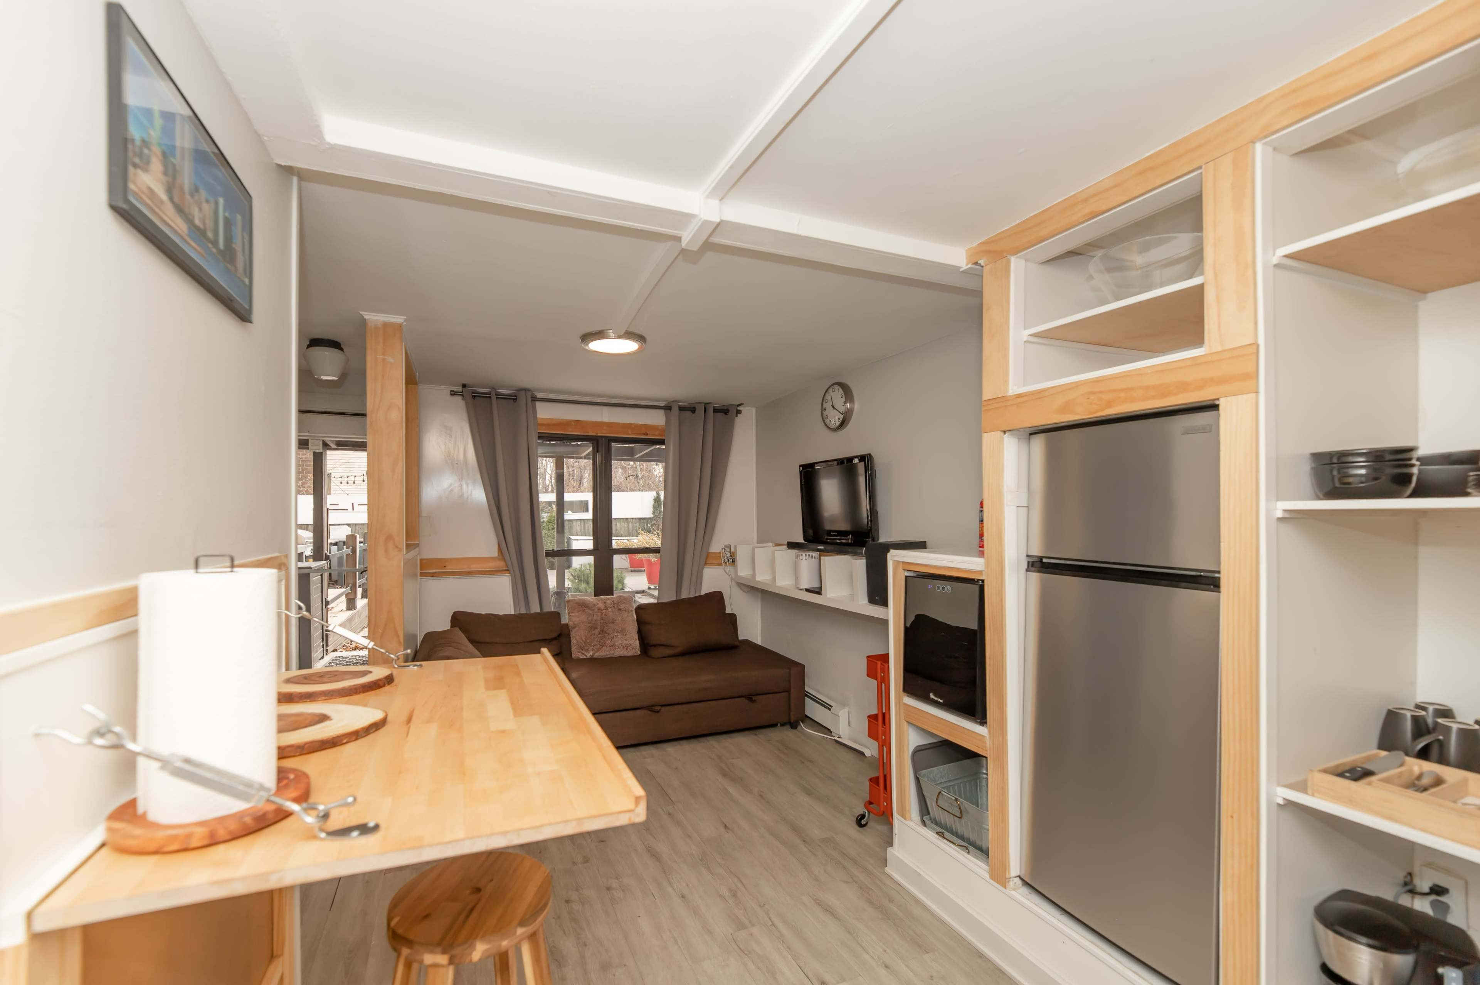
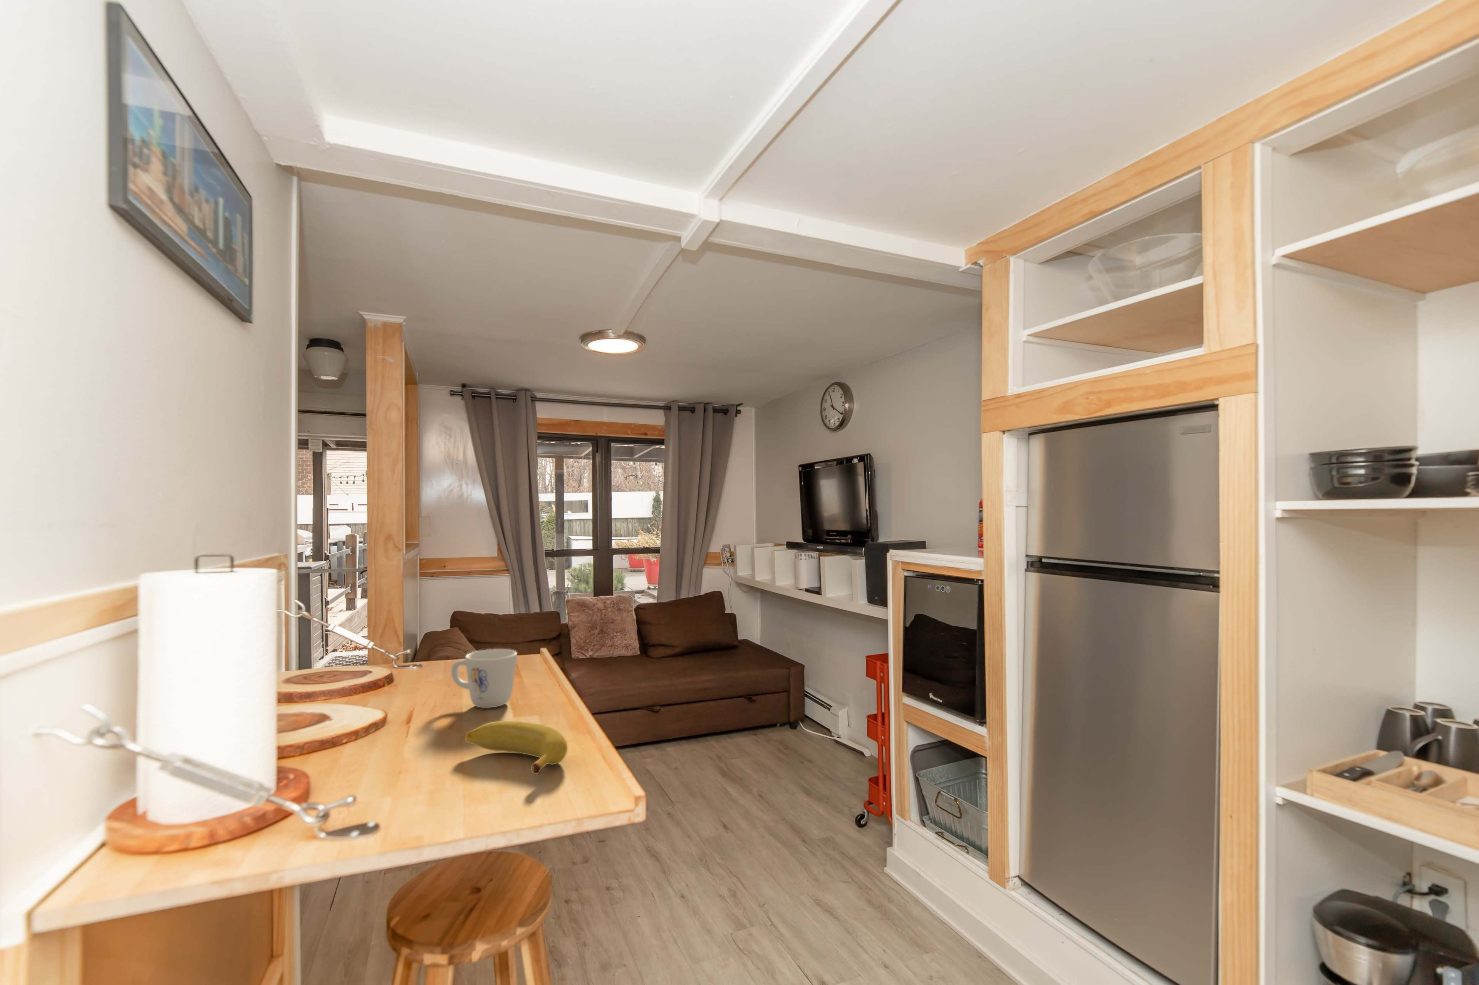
+ mug [451,649,518,708]
+ banana [465,720,569,774]
